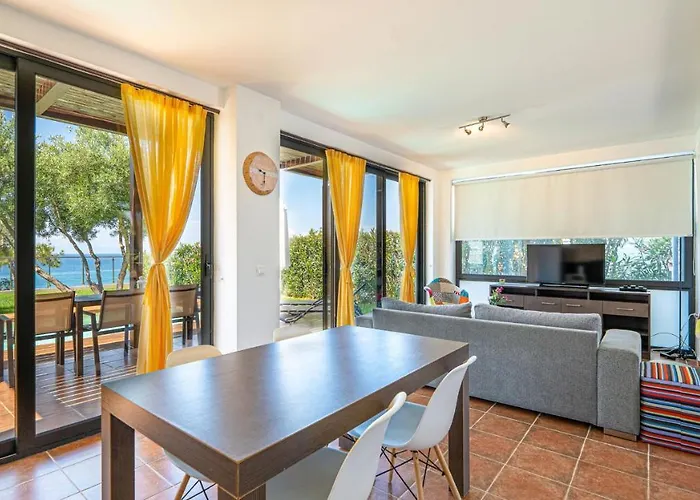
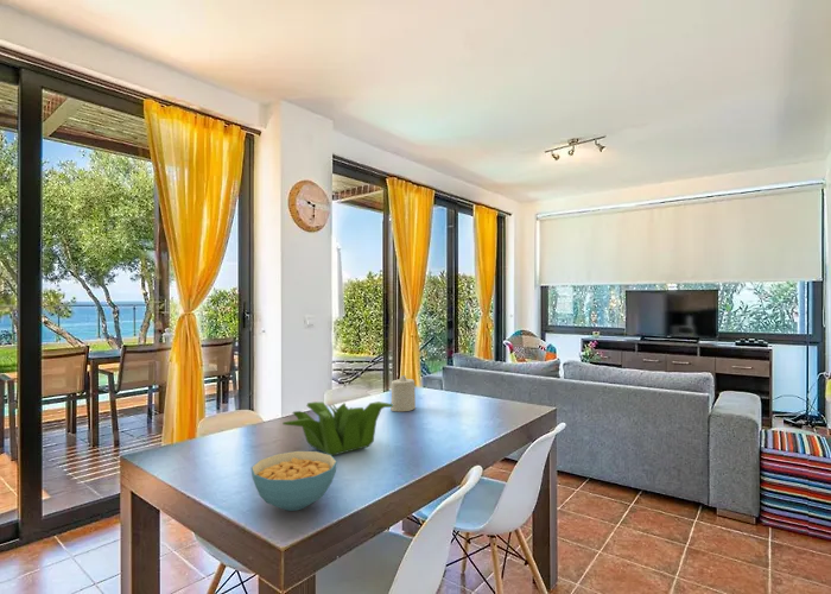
+ plant [281,400,393,457]
+ cereal bowl [250,450,338,512]
+ candle [389,374,417,412]
